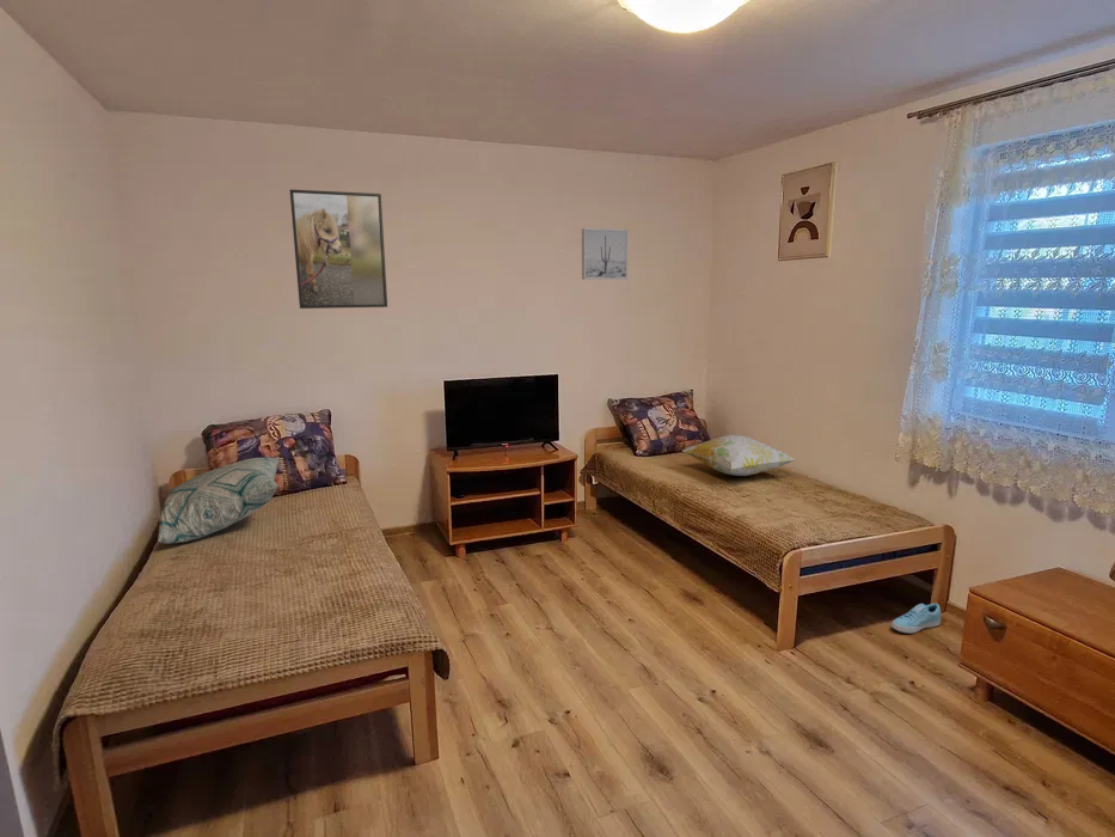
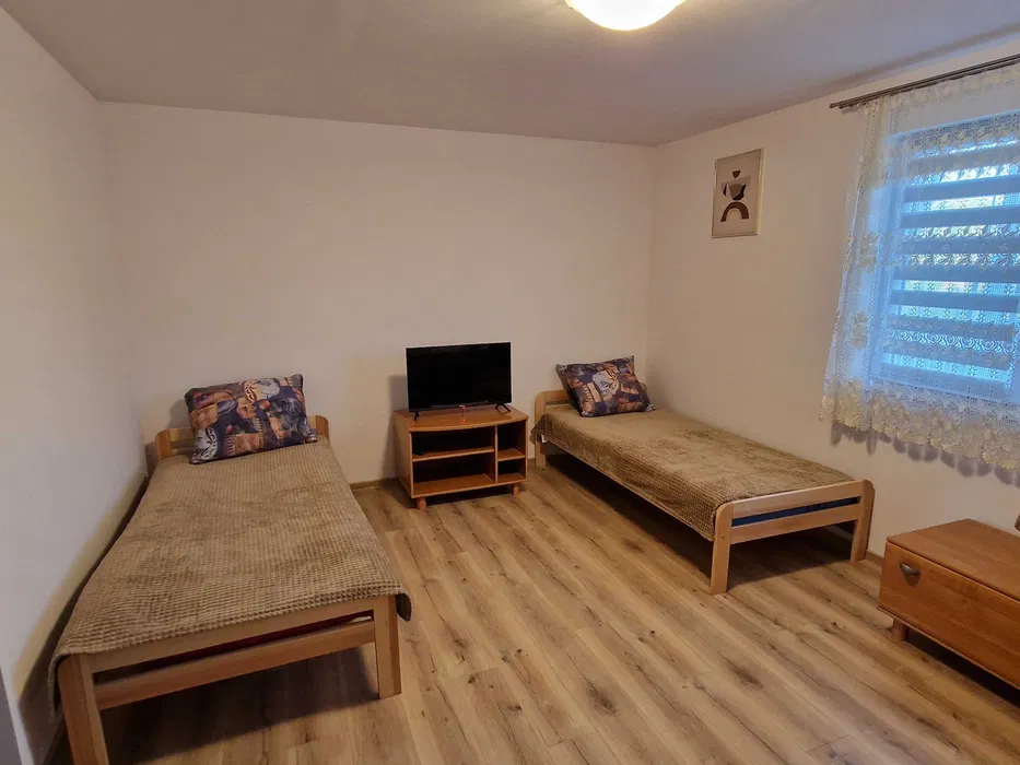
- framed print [289,188,388,310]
- decorative pillow [157,457,280,545]
- wall art [581,227,629,281]
- decorative pillow [681,433,797,477]
- sneaker [890,603,942,634]
